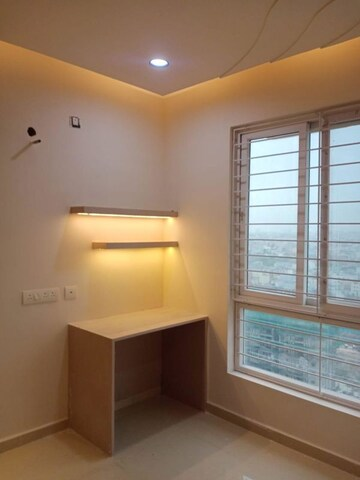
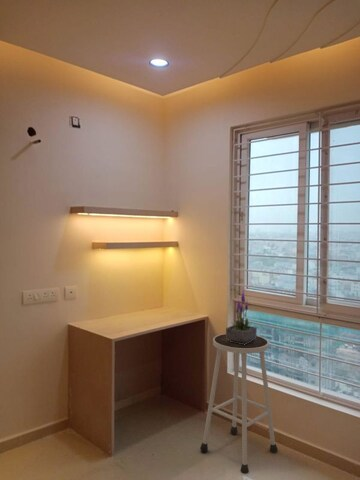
+ stool [199,333,279,475]
+ potted plant [225,288,258,345]
